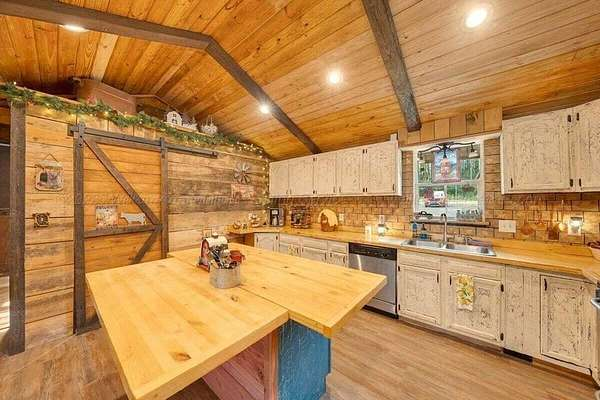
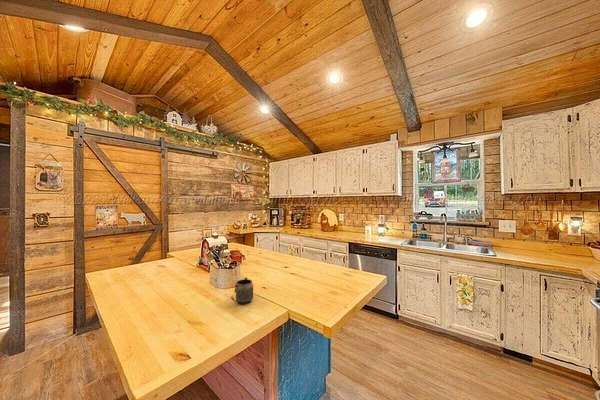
+ mug [234,277,254,305]
